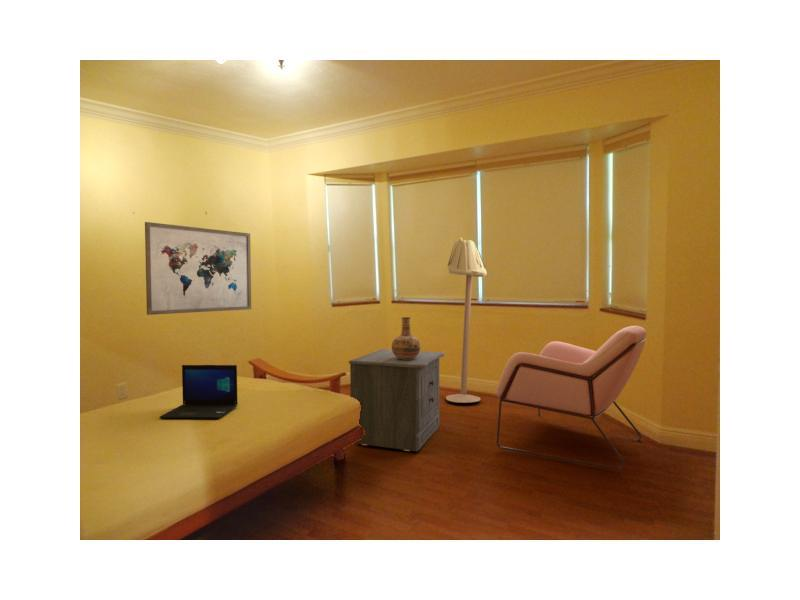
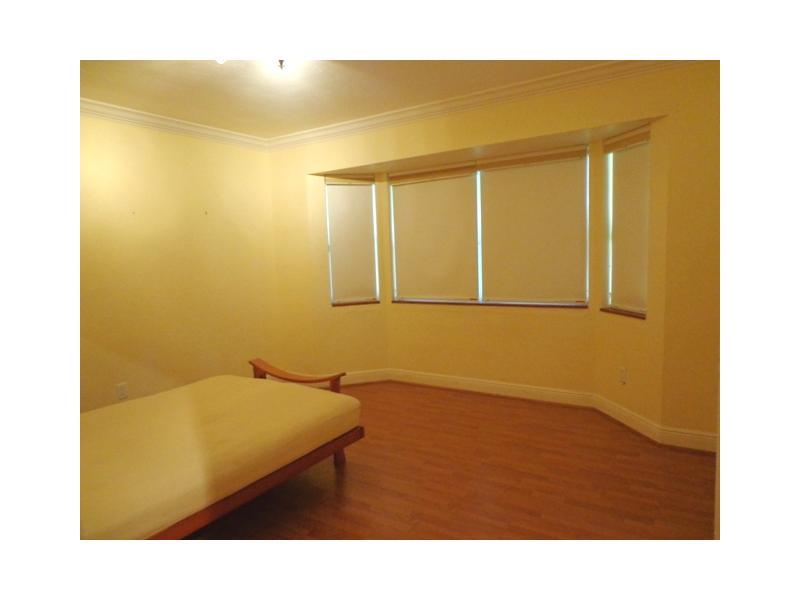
- wall art [144,221,252,316]
- vase [391,316,421,360]
- laptop [158,364,239,420]
- floor lamp [445,237,488,404]
- nightstand [348,348,445,452]
- armchair [495,325,647,471]
